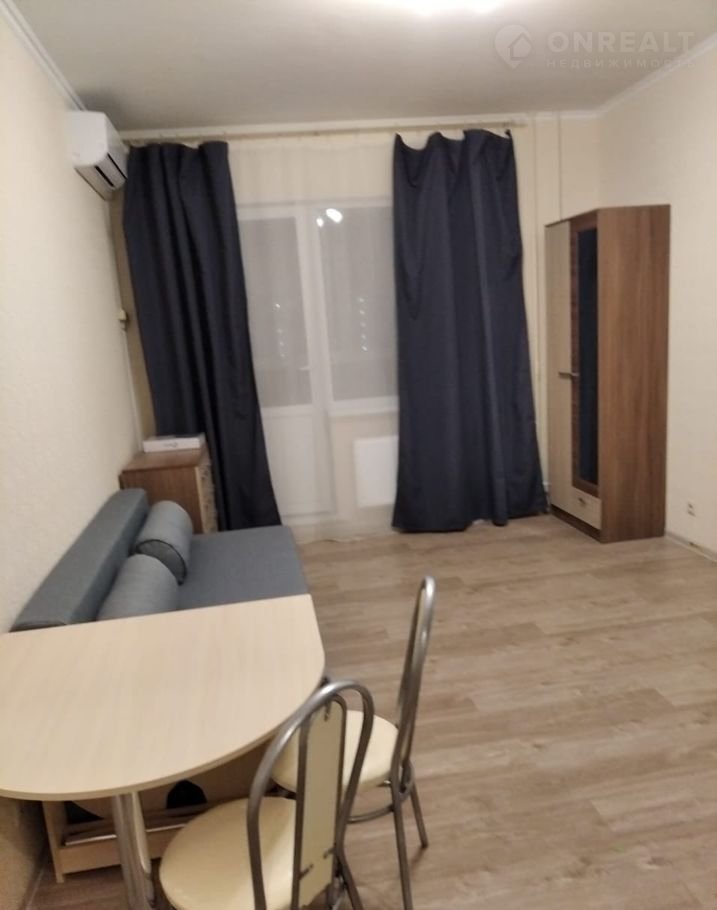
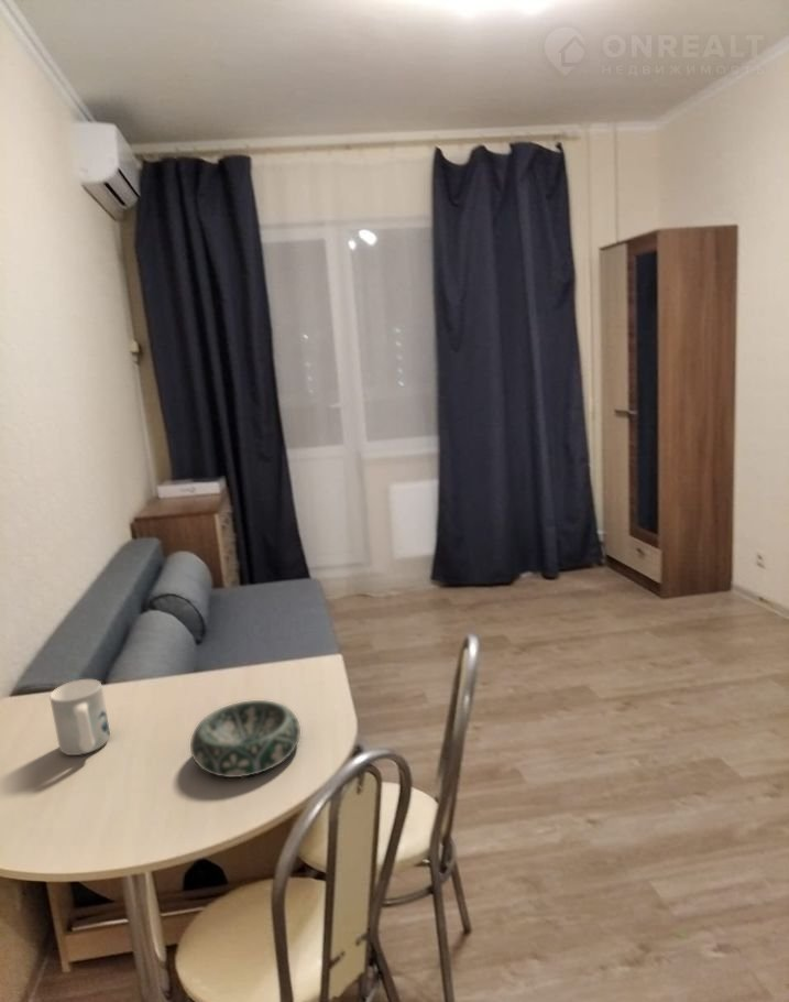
+ decorative bowl [189,699,302,778]
+ mug [50,678,111,756]
